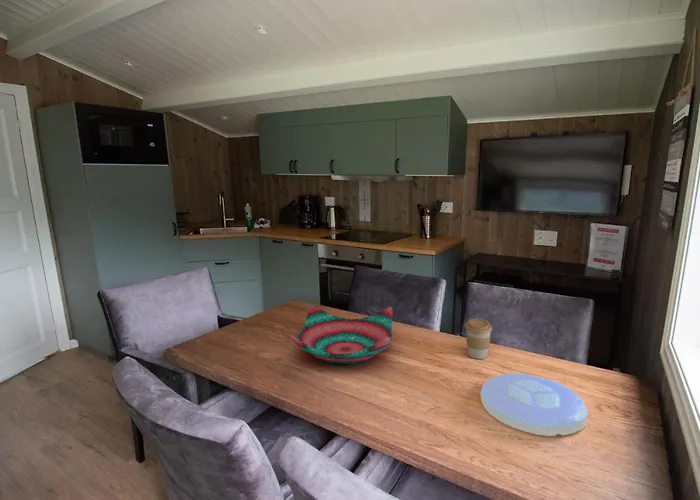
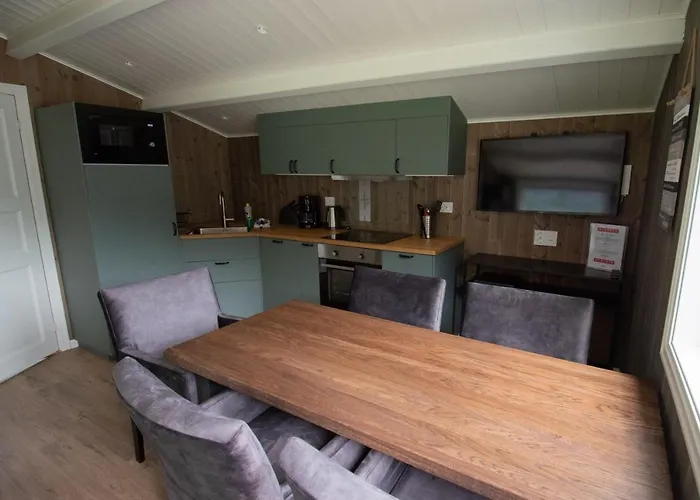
- decorative bowl [288,304,394,365]
- coffee cup [464,317,493,360]
- plate [480,372,588,437]
